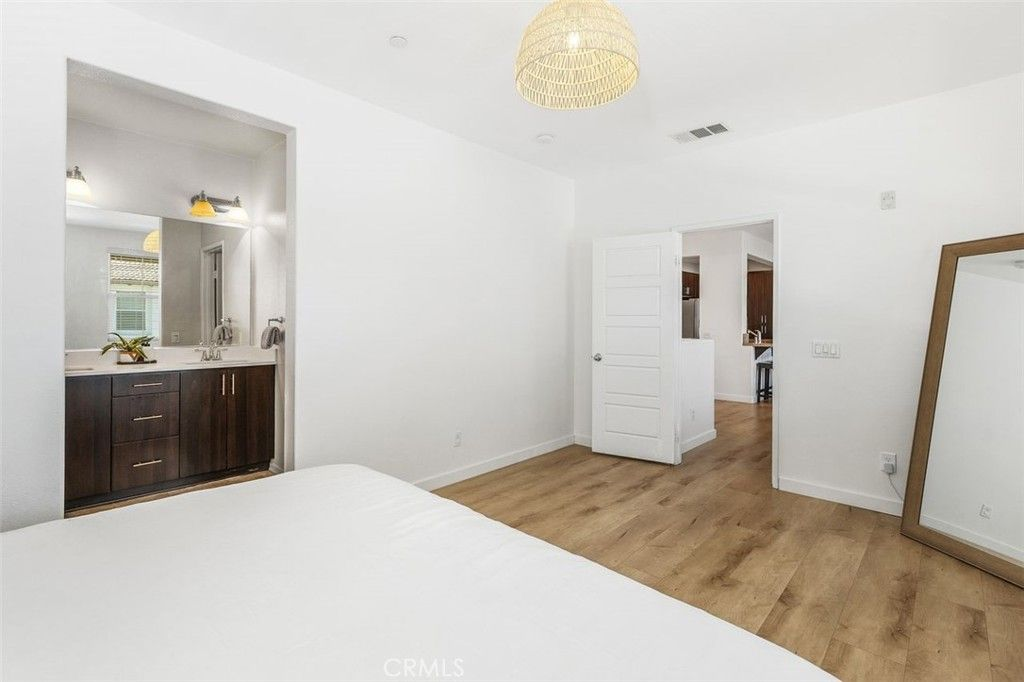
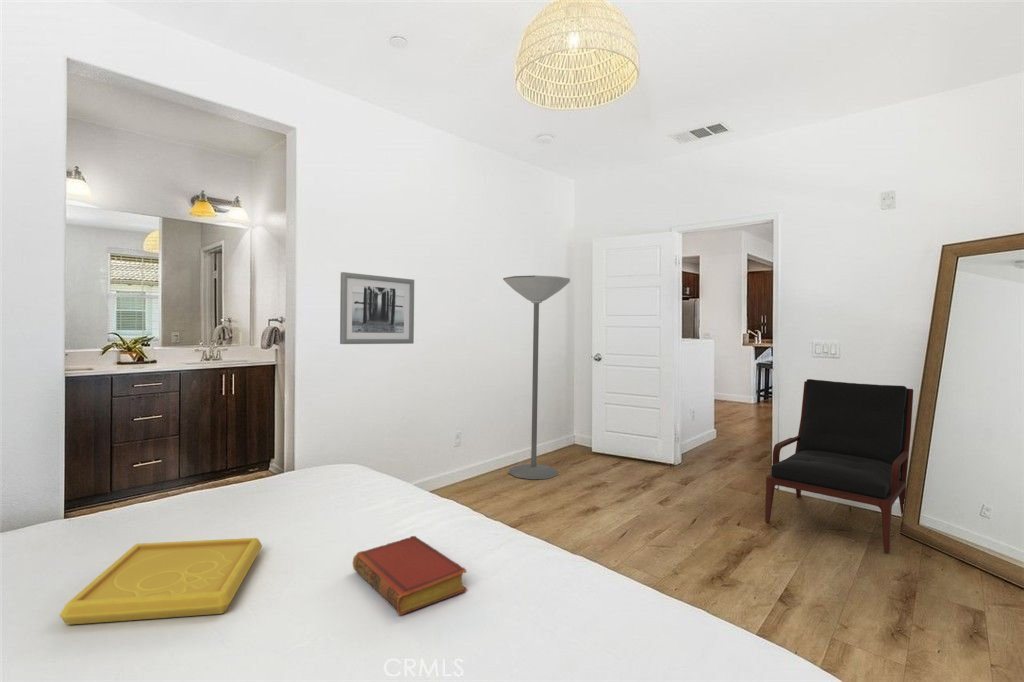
+ armchair [764,378,914,554]
+ floor lamp [502,274,571,480]
+ book [352,535,468,615]
+ serving tray [59,537,263,626]
+ wall art [339,271,415,345]
